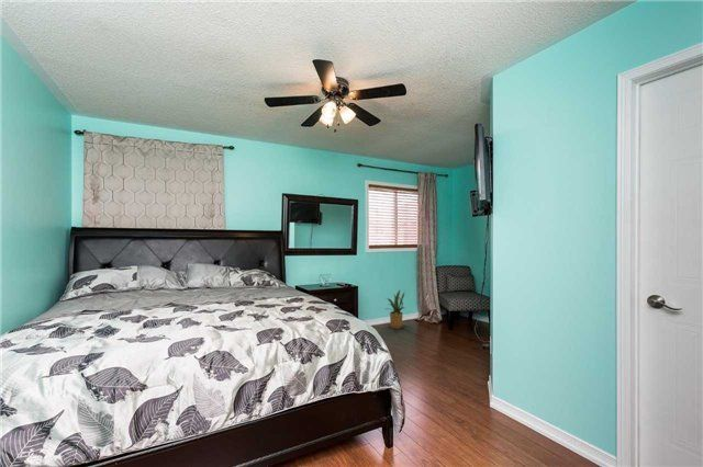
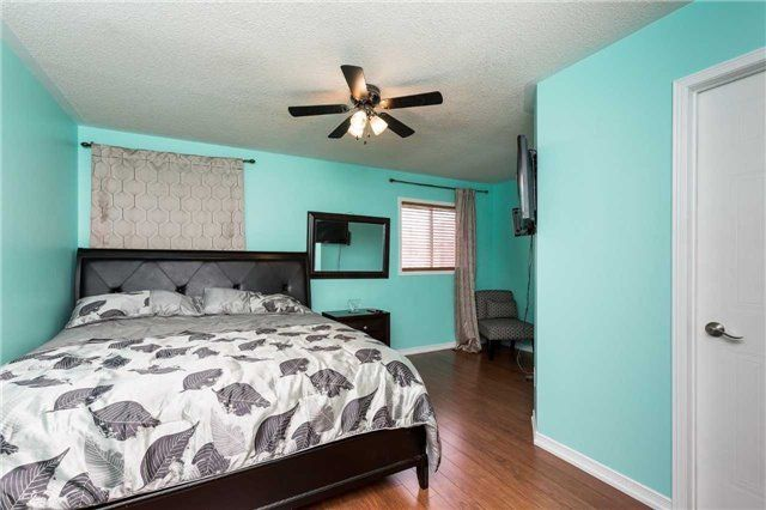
- house plant [386,288,406,330]
